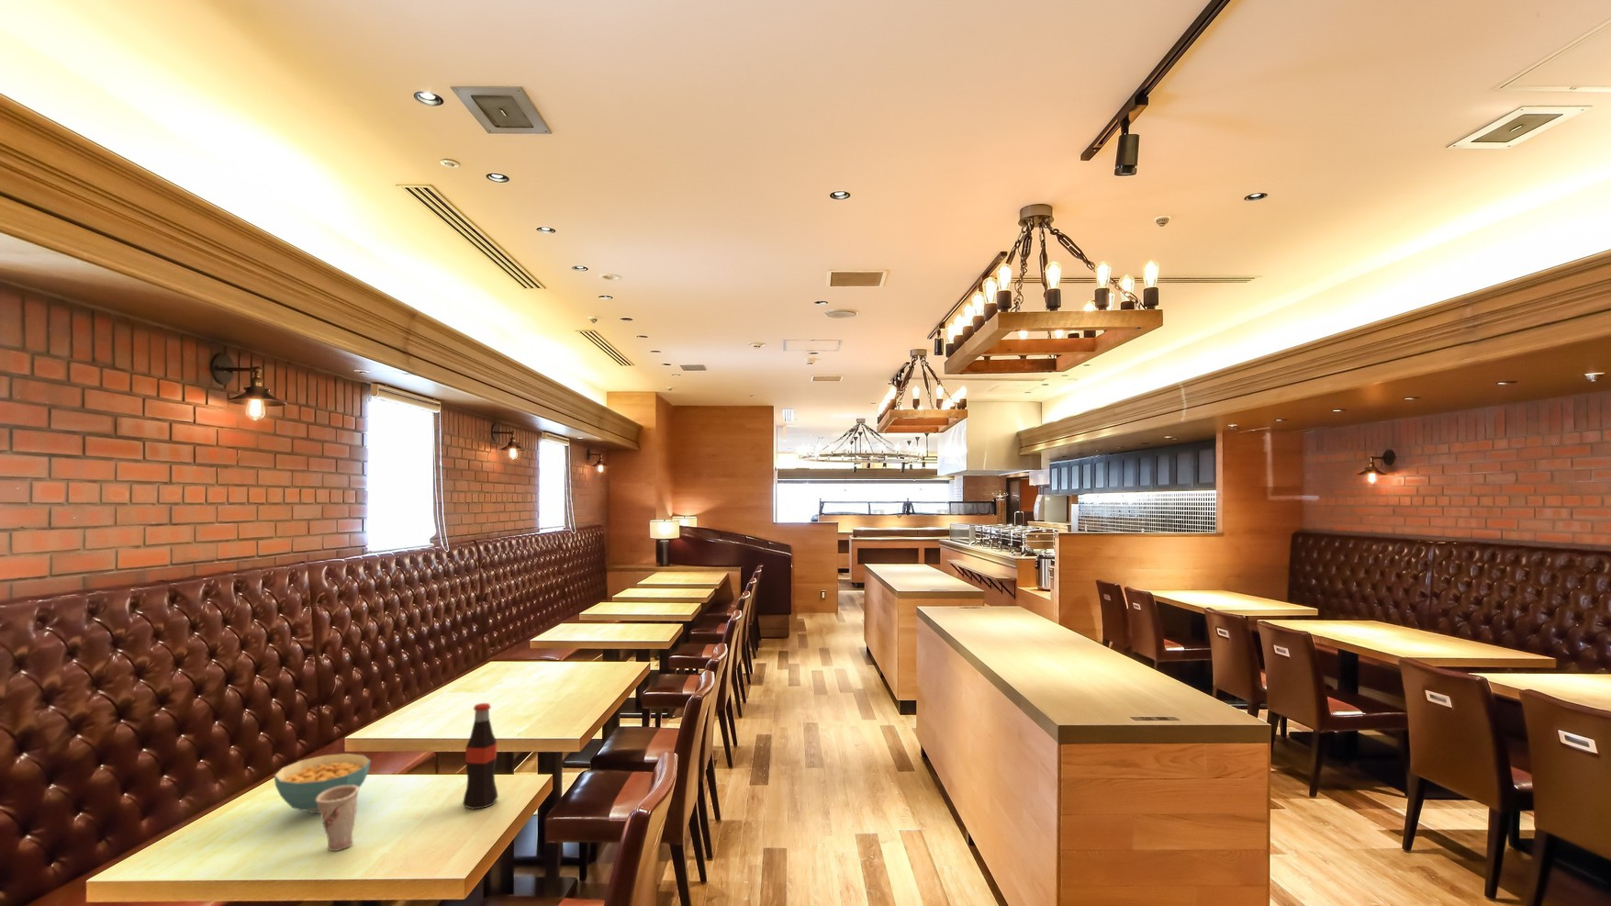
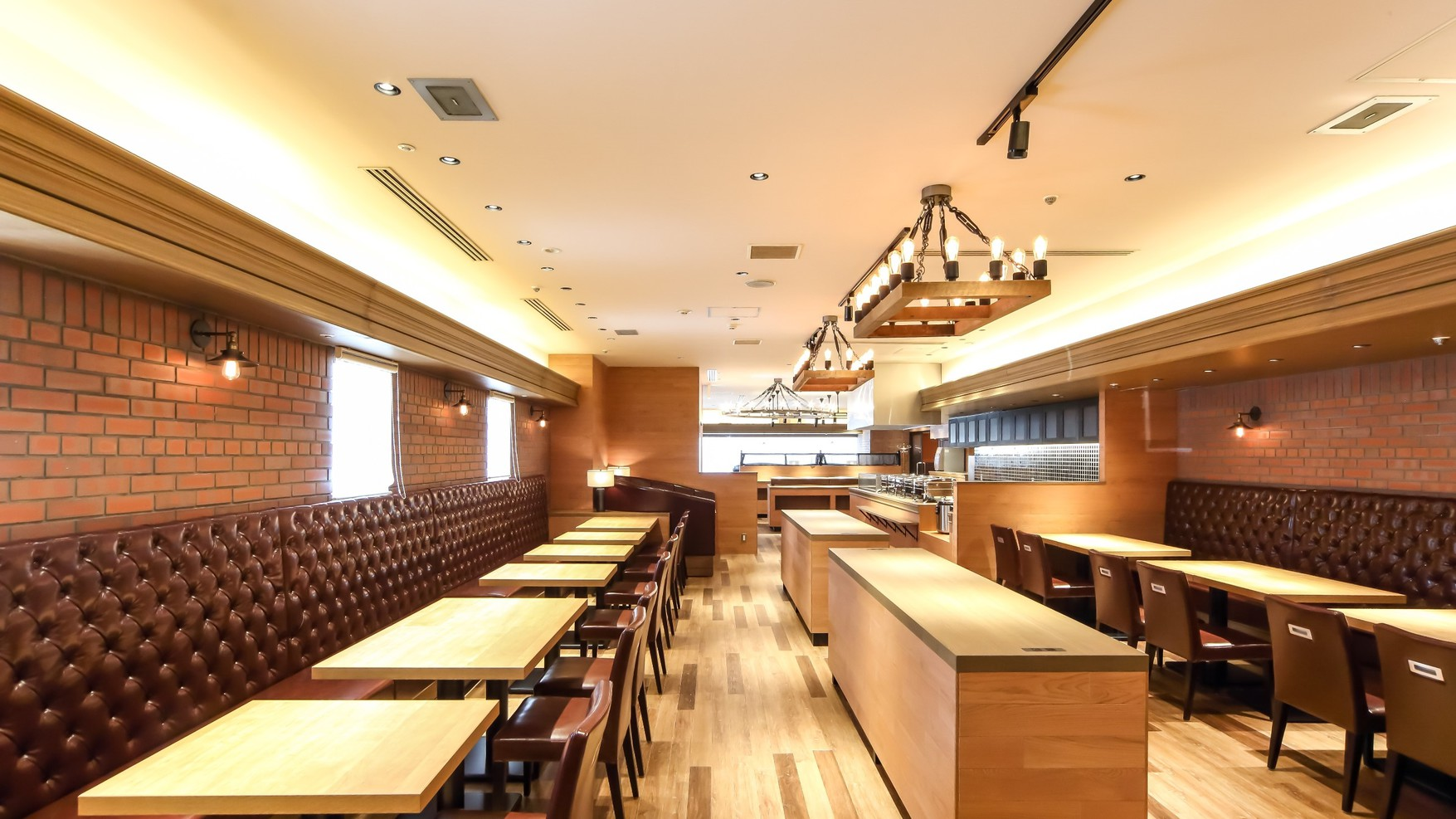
- cup [315,784,360,852]
- bottle [461,702,499,810]
- cereal bowl [273,752,372,814]
